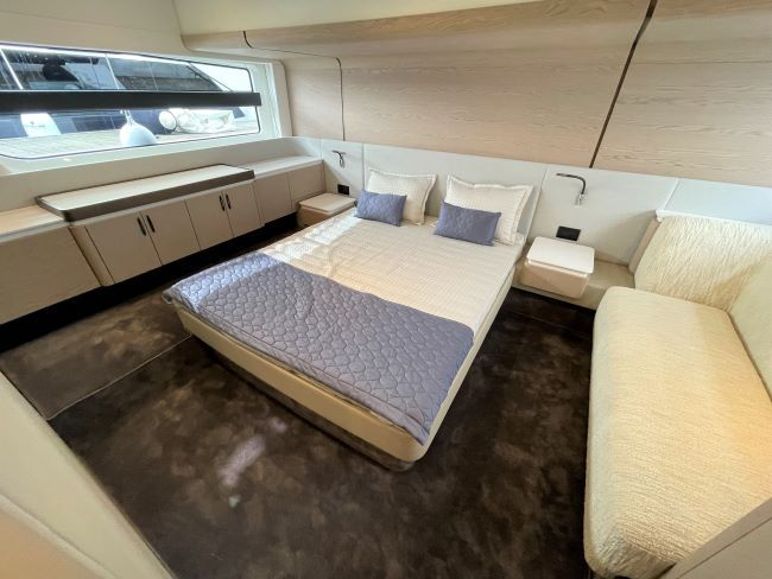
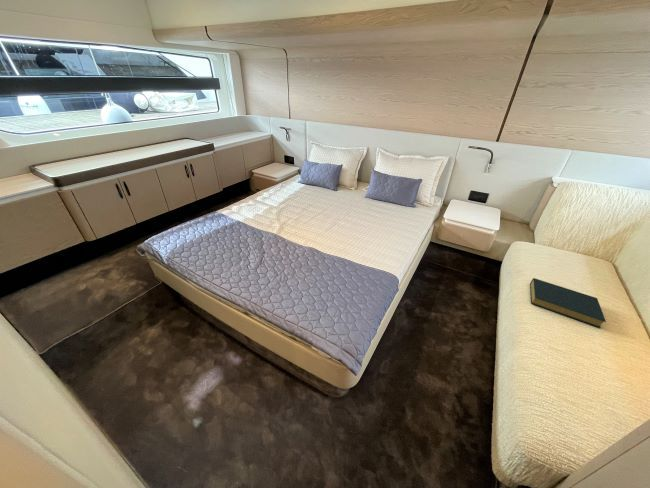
+ hardback book [529,277,607,329]
